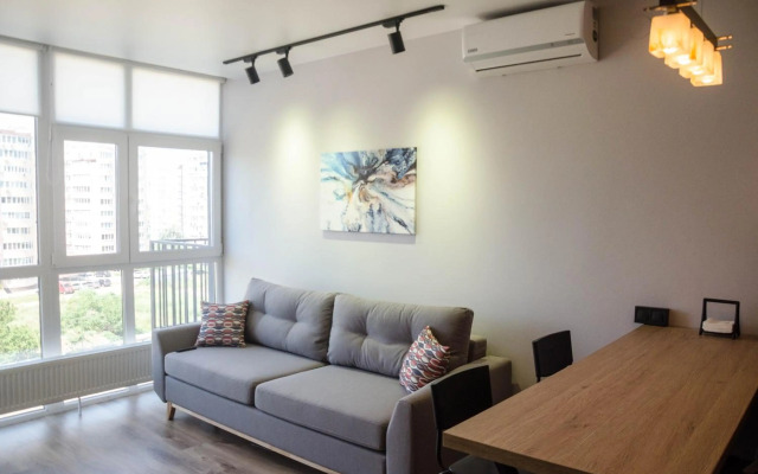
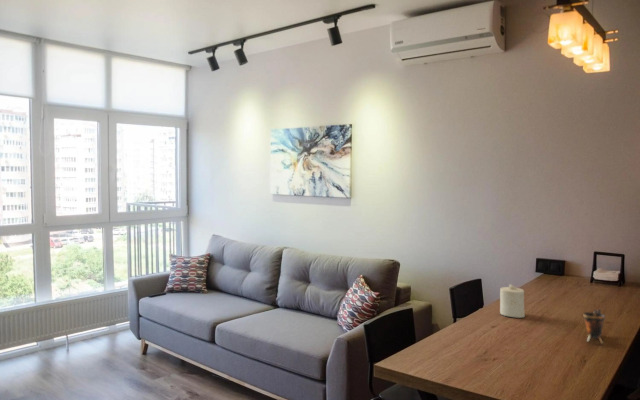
+ cup [582,308,606,345]
+ candle [499,283,526,319]
